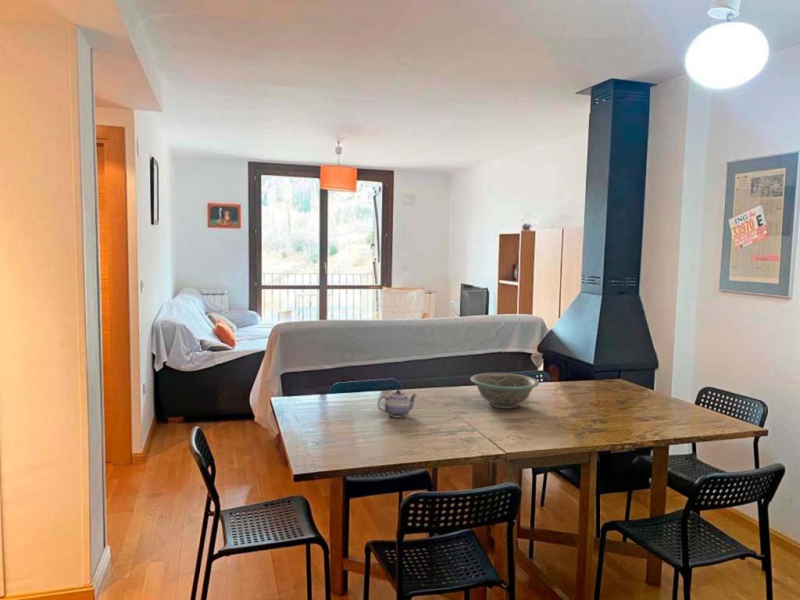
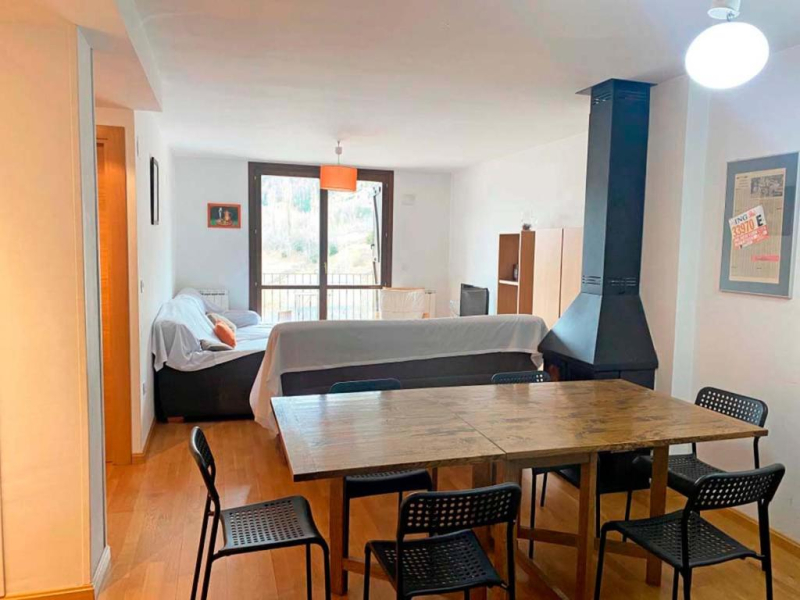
- decorative bowl [470,372,540,410]
- teapot [376,388,418,418]
